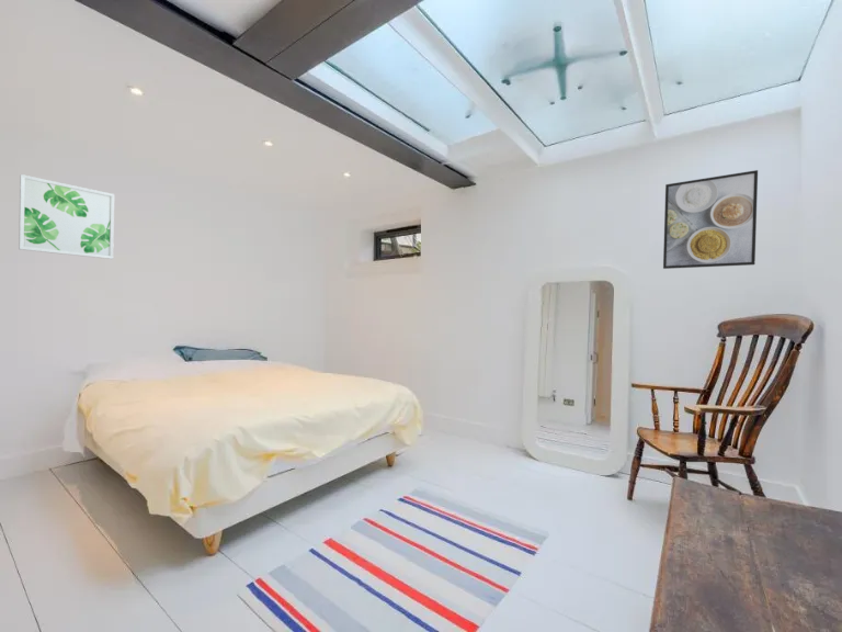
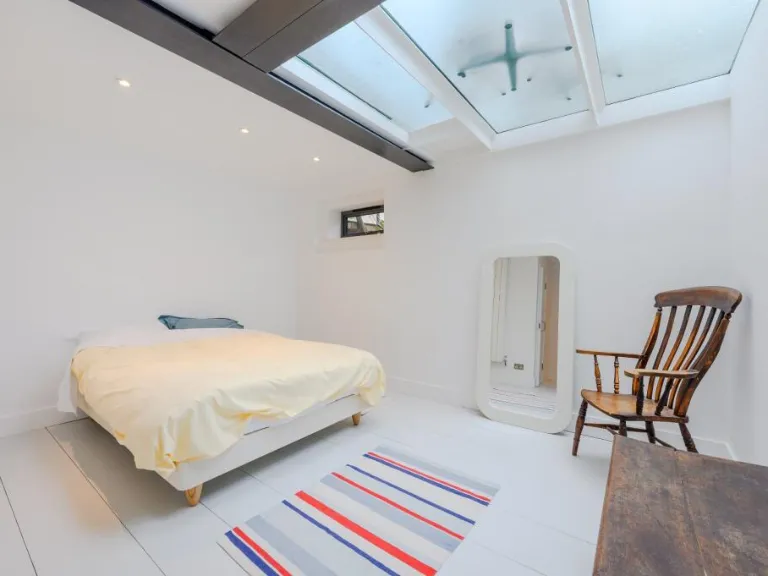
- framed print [662,169,759,270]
- wall art [18,173,115,260]
